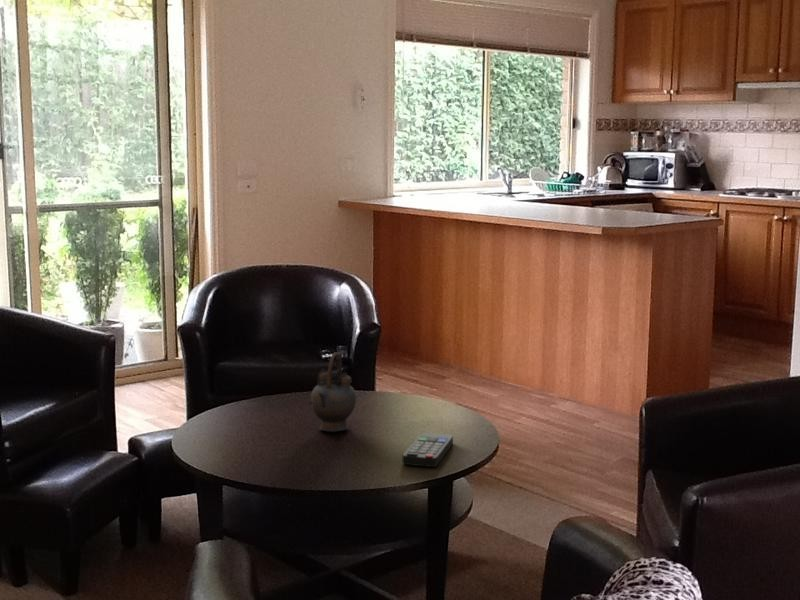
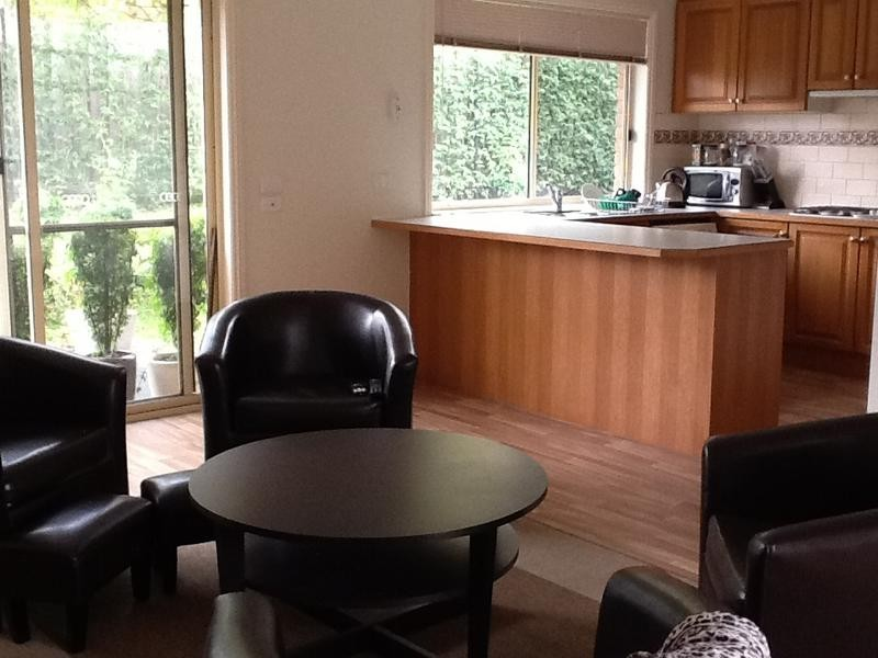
- remote control [401,432,454,468]
- teapot [308,351,357,433]
